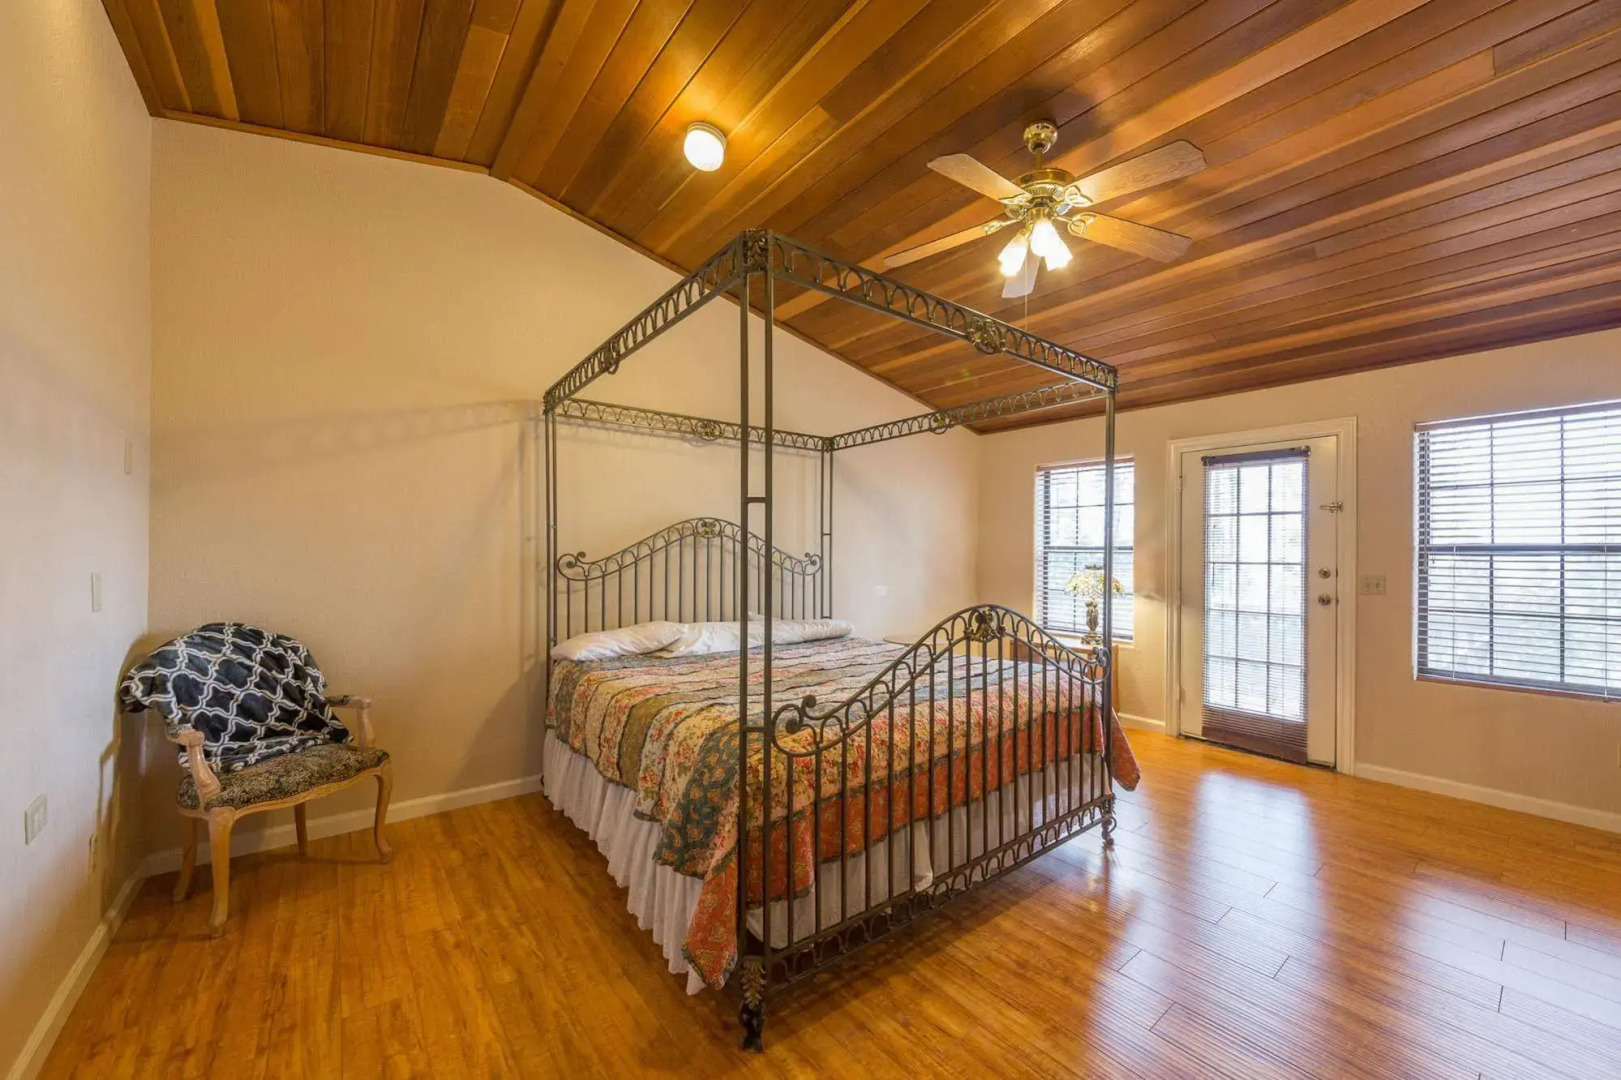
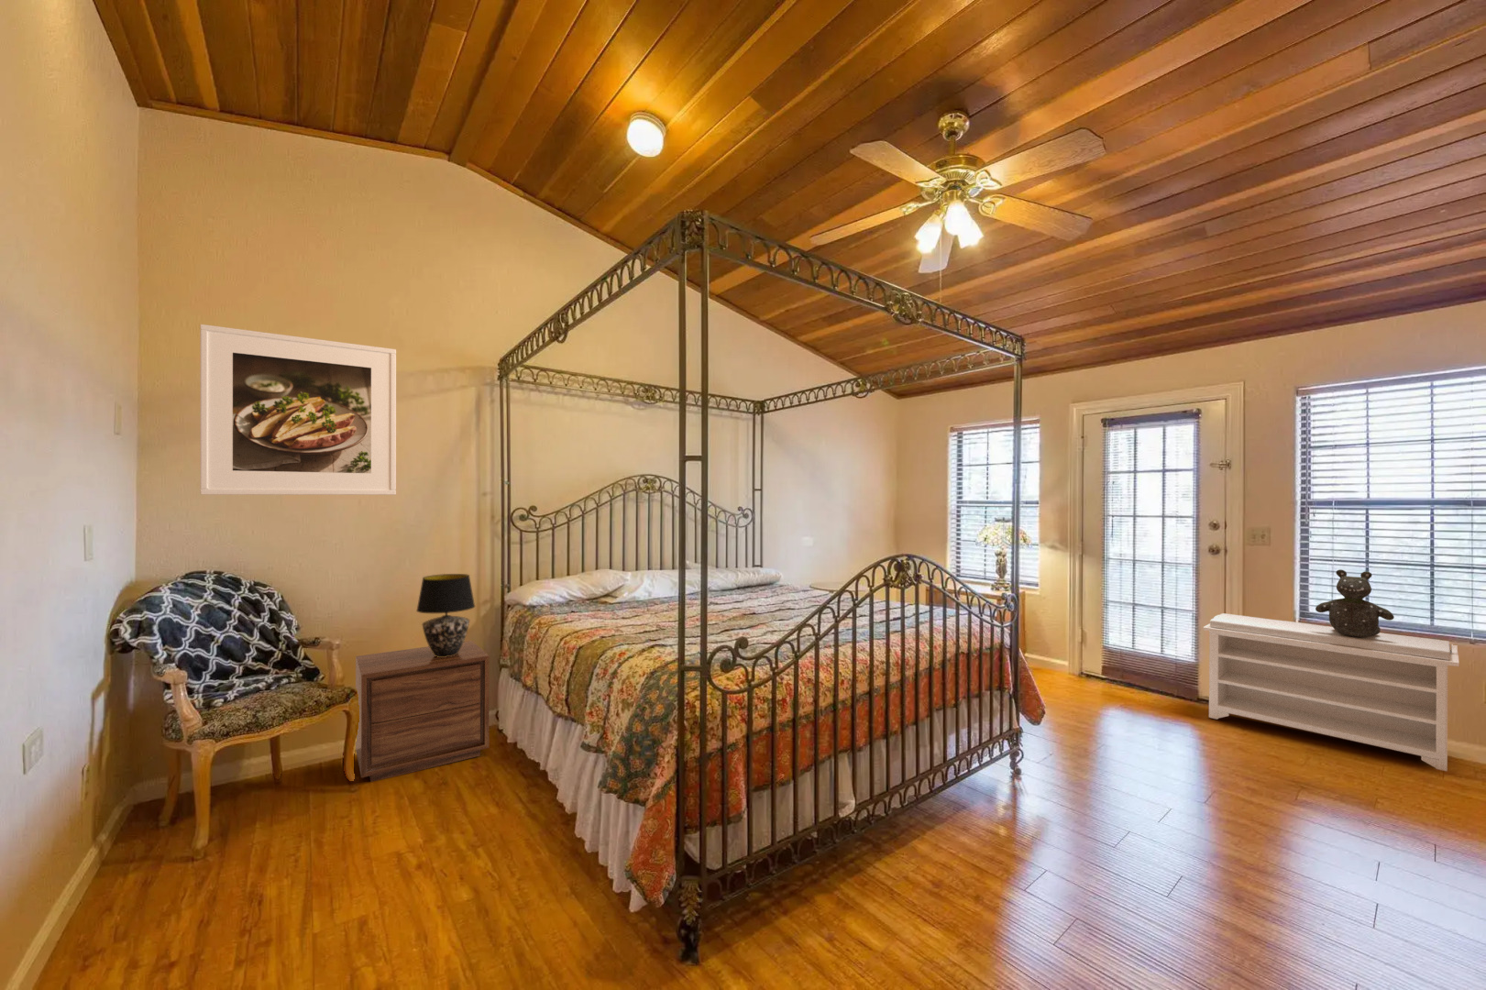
+ table lamp [415,573,476,657]
+ teddy bear [1315,568,1395,638]
+ bench [1203,612,1461,772]
+ nightstand [355,640,491,783]
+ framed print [199,324,397,496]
